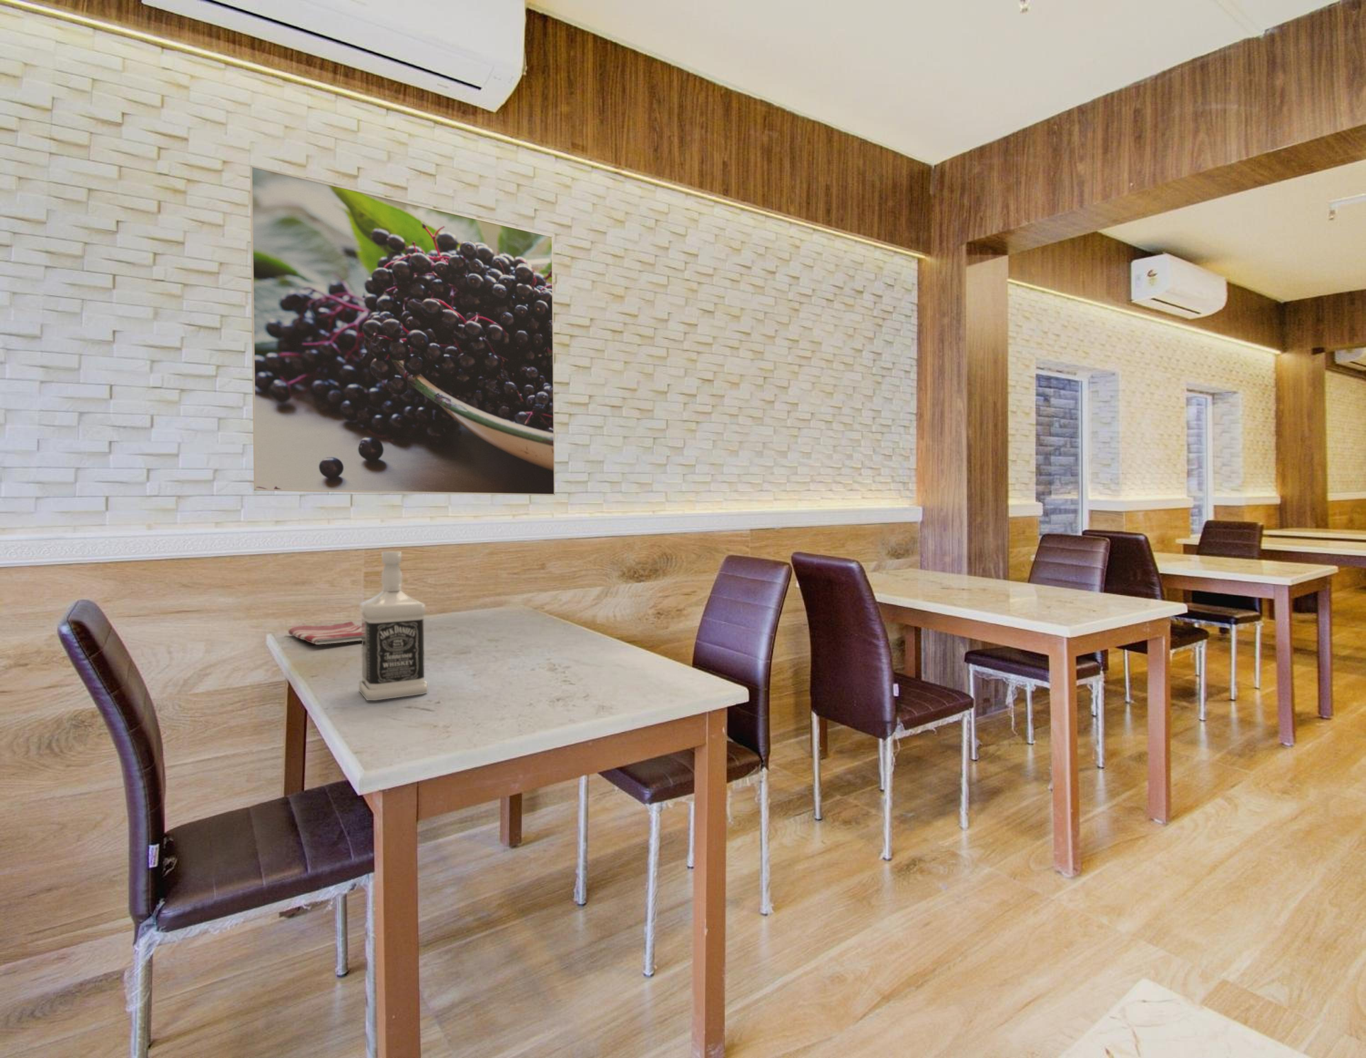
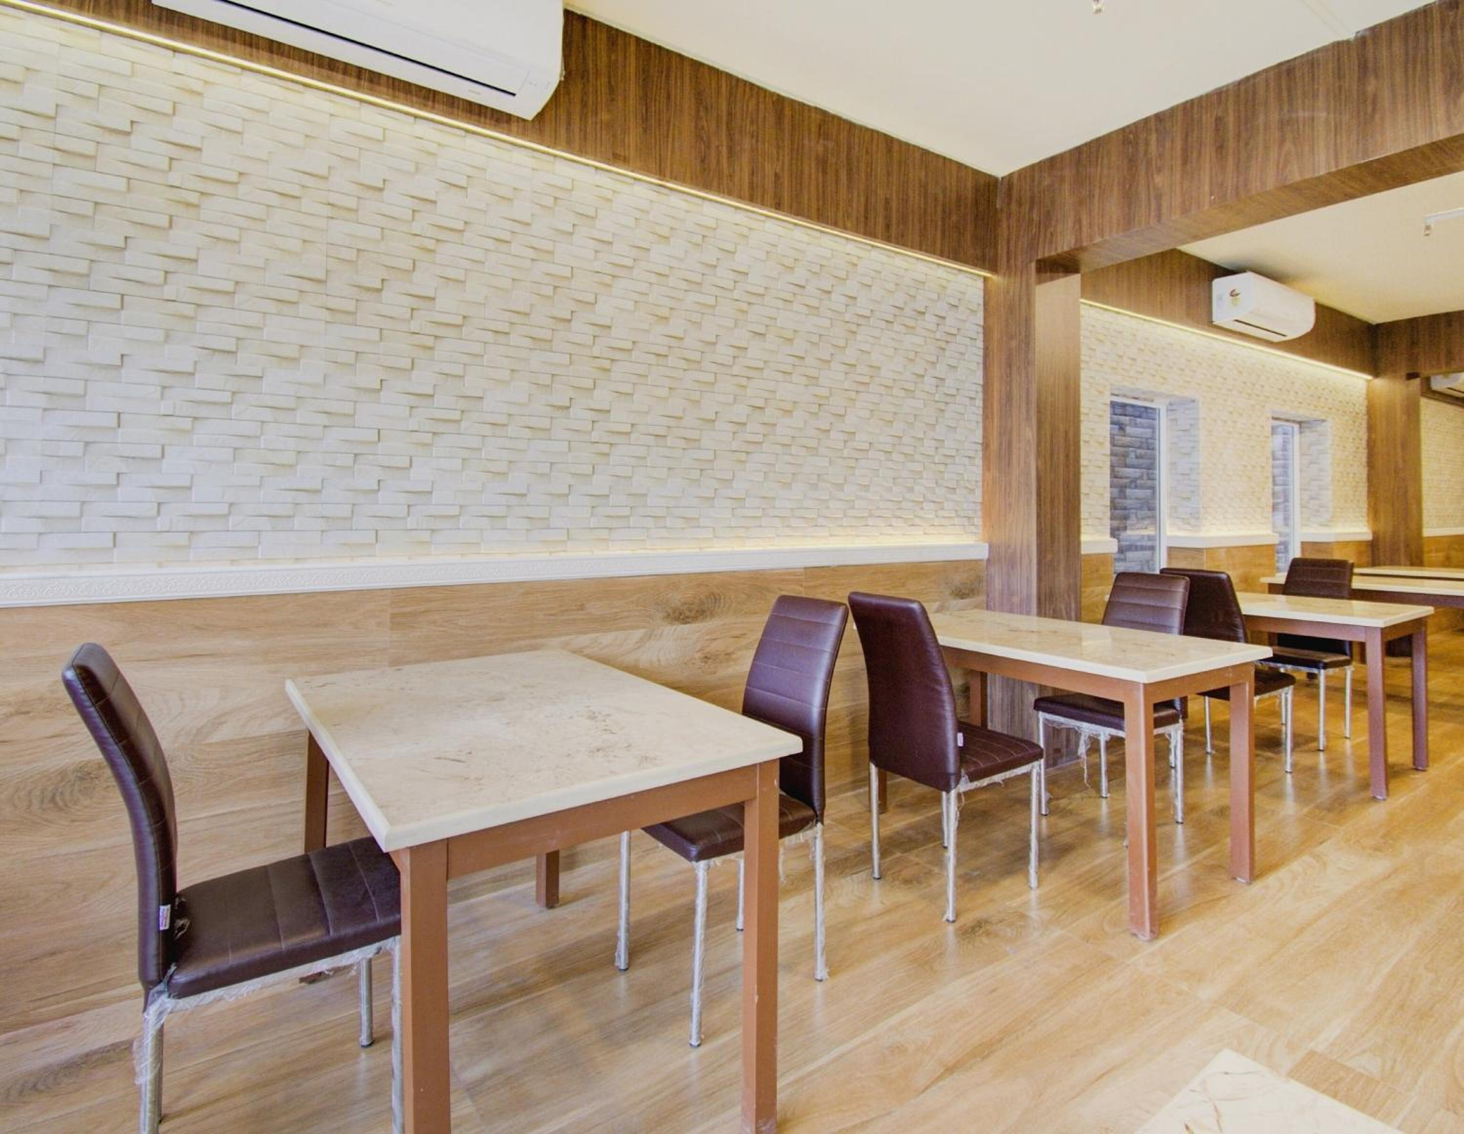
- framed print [249,165,555,496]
- dish towel [288,621,361,645]
- bottle [358,551,428,701]
